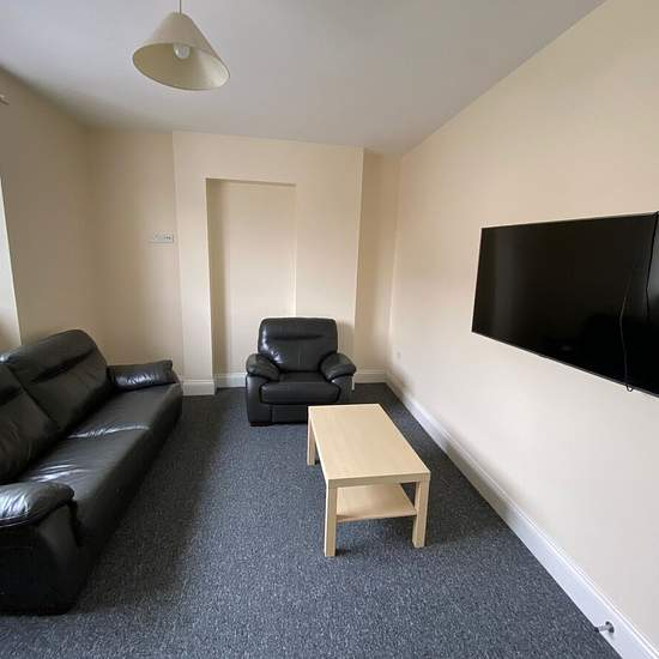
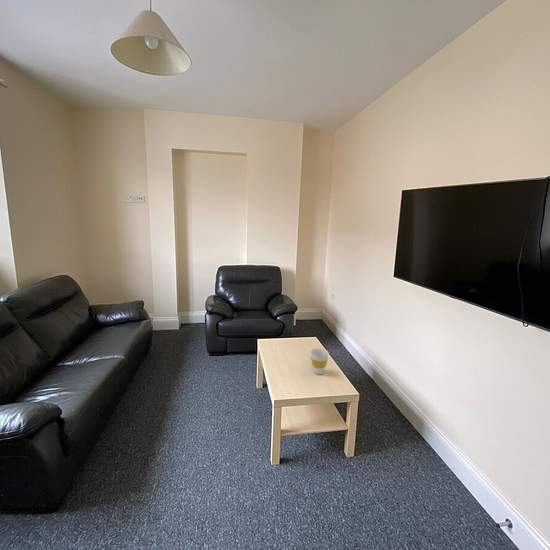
+ cup [310,347,330,375]
